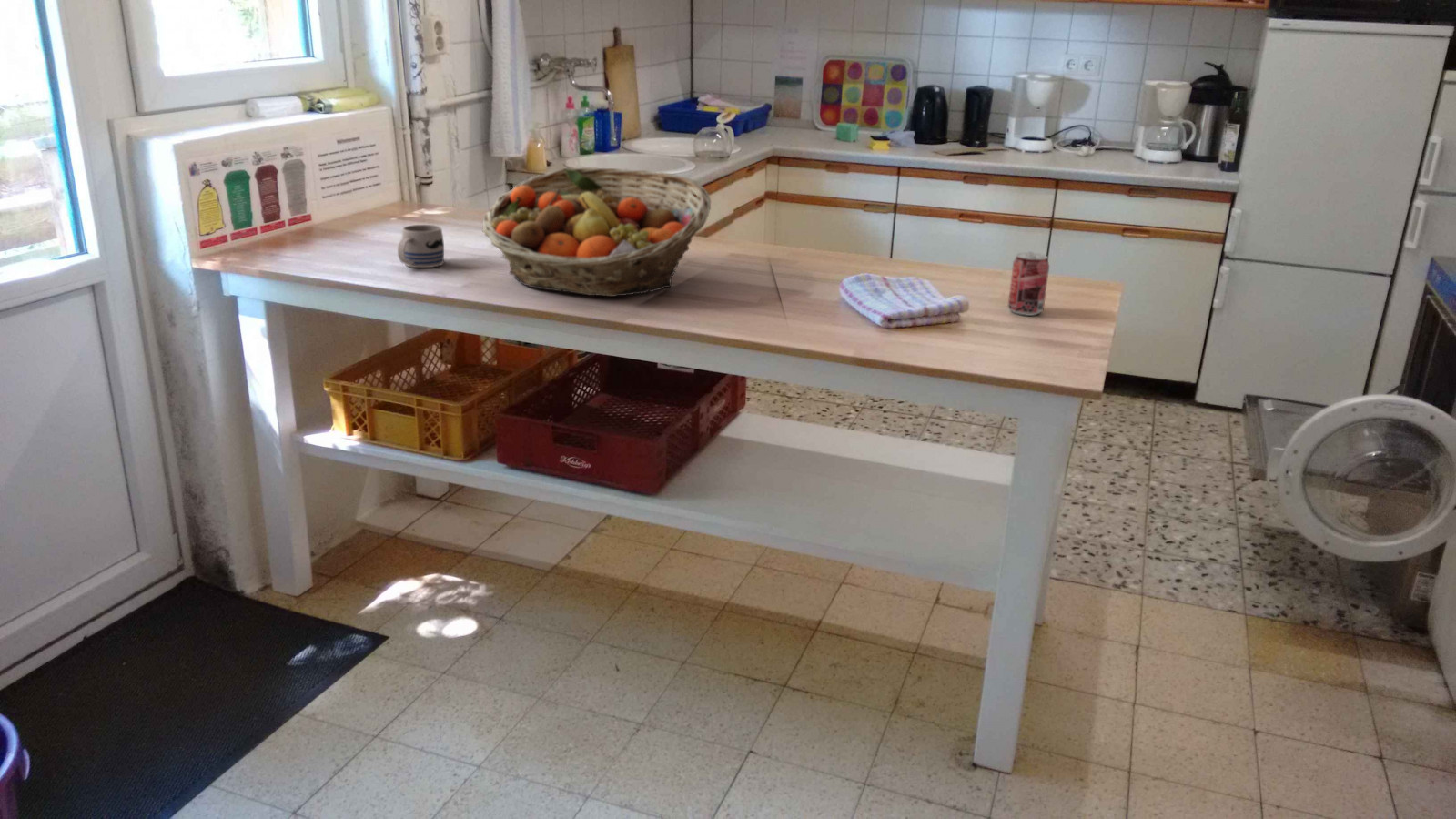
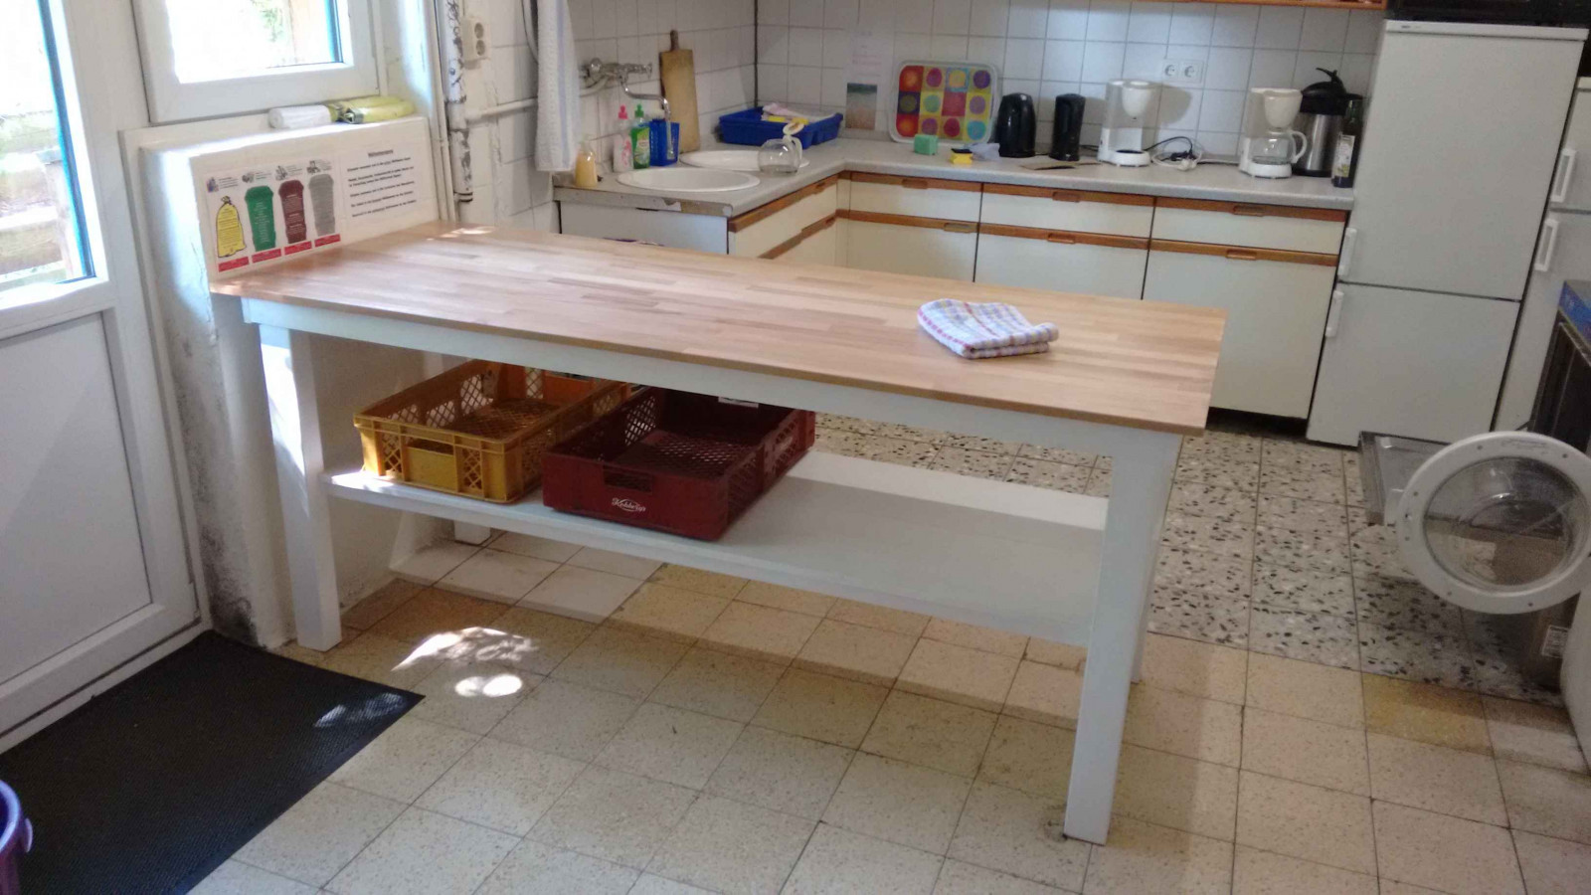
- fruit basket [481,167,712,298]
- mug [397,224,445,268]
- beverage can [1007,251,1050,317]
